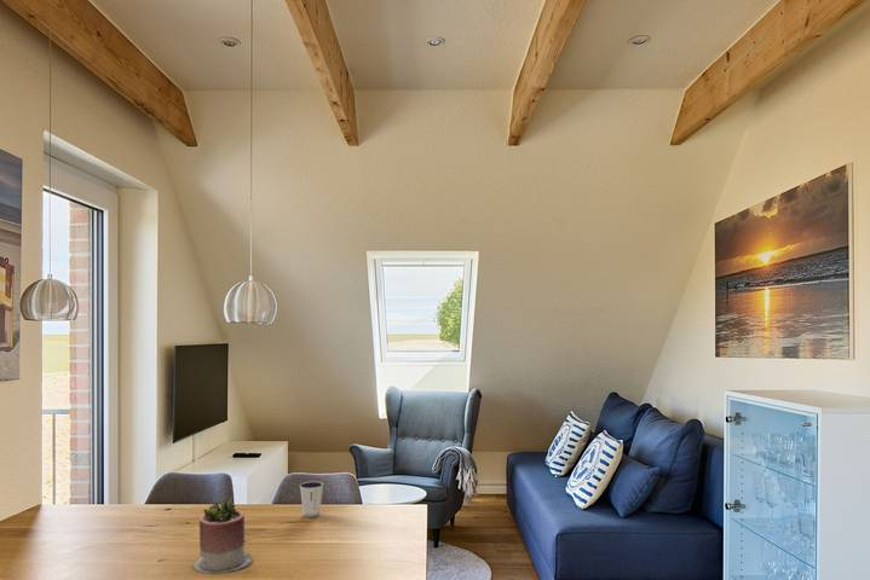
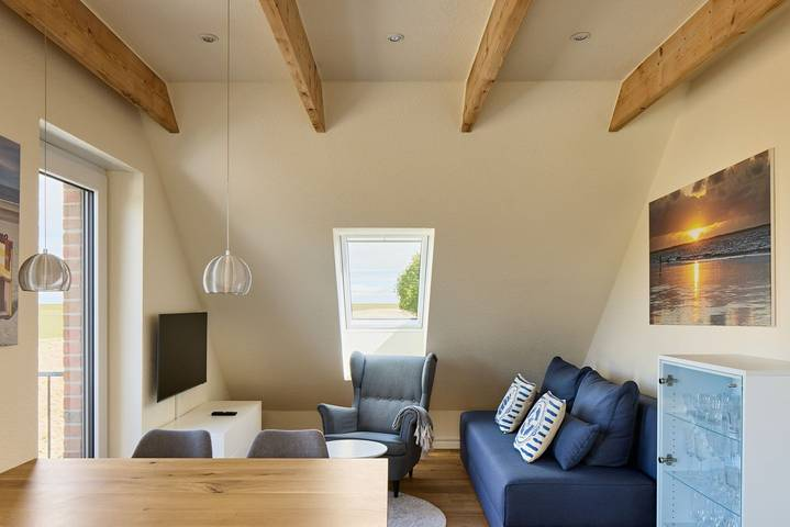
- succulent planter [192,497,253,575]
- dixie cup [299,480,324,517]
